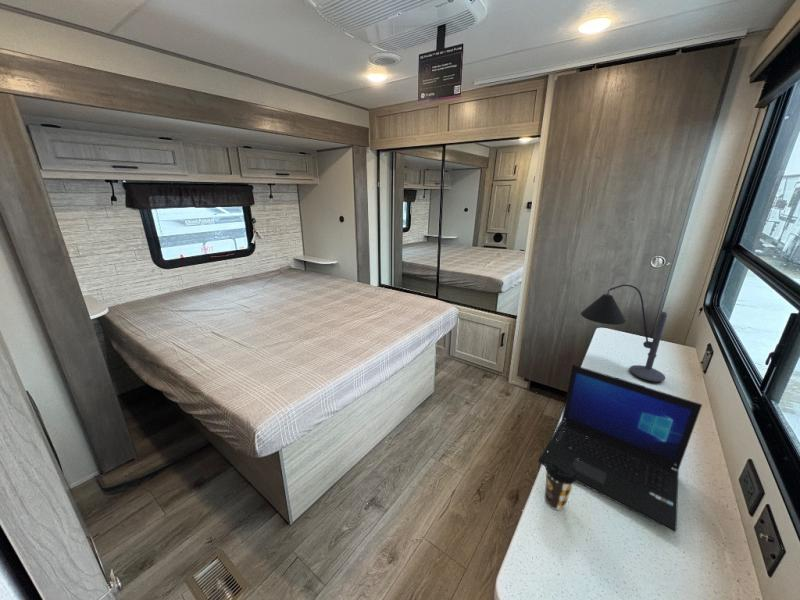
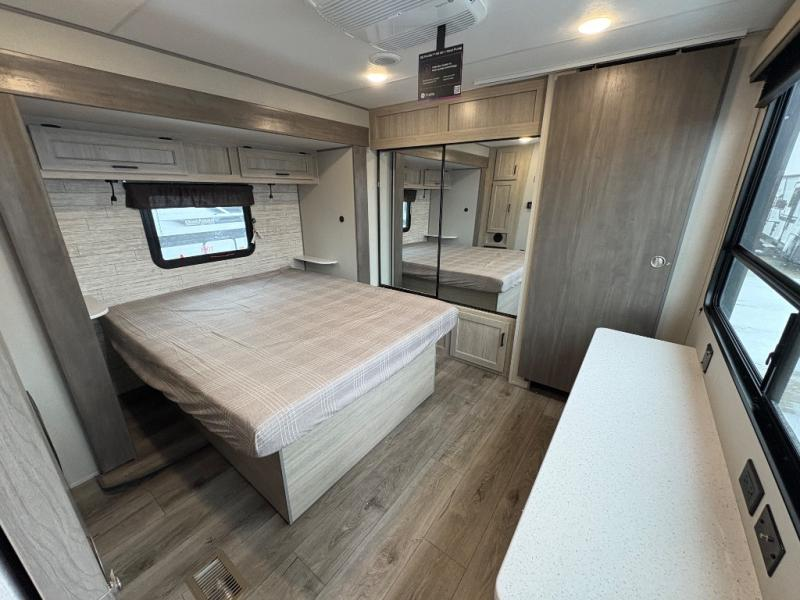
- desk lamp [580,283,668,383]
- coffee cup [544,457,578,511]
- laptop [538,364,703,533]
